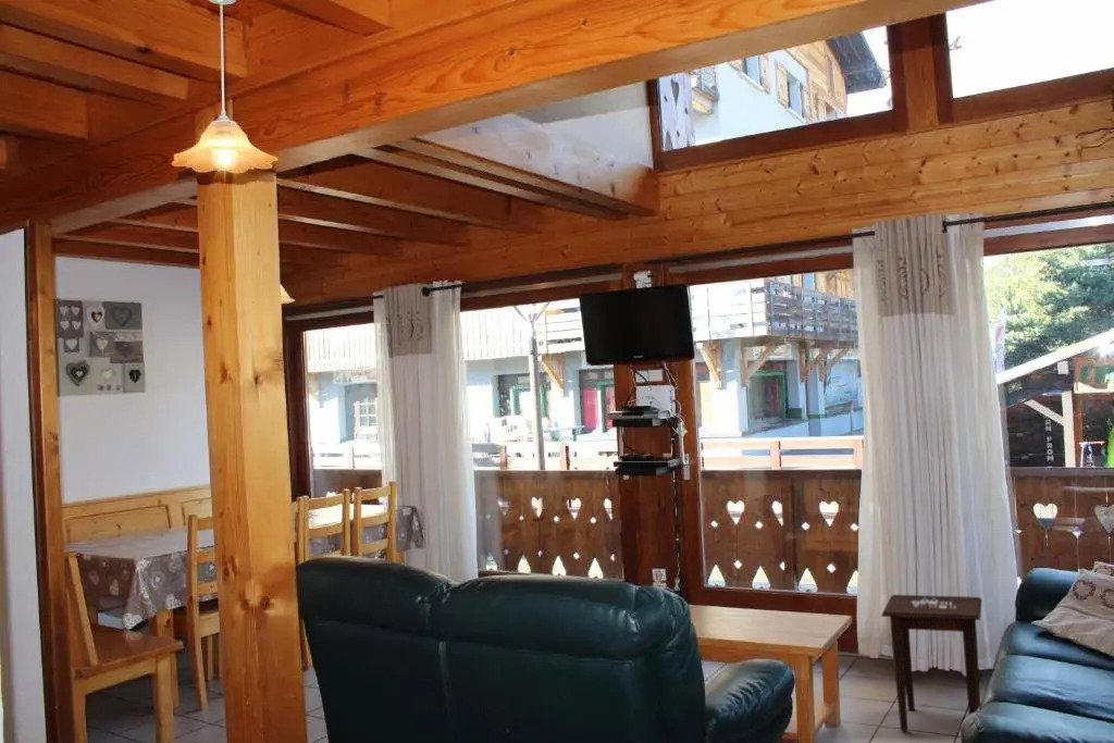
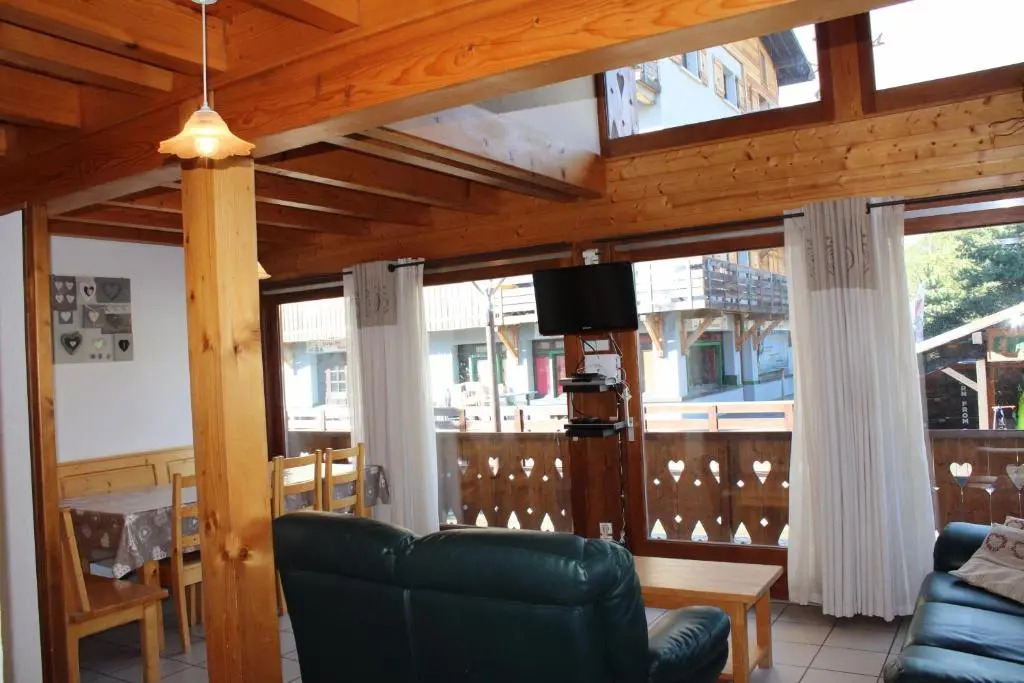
- side table [880,594,983,732]
